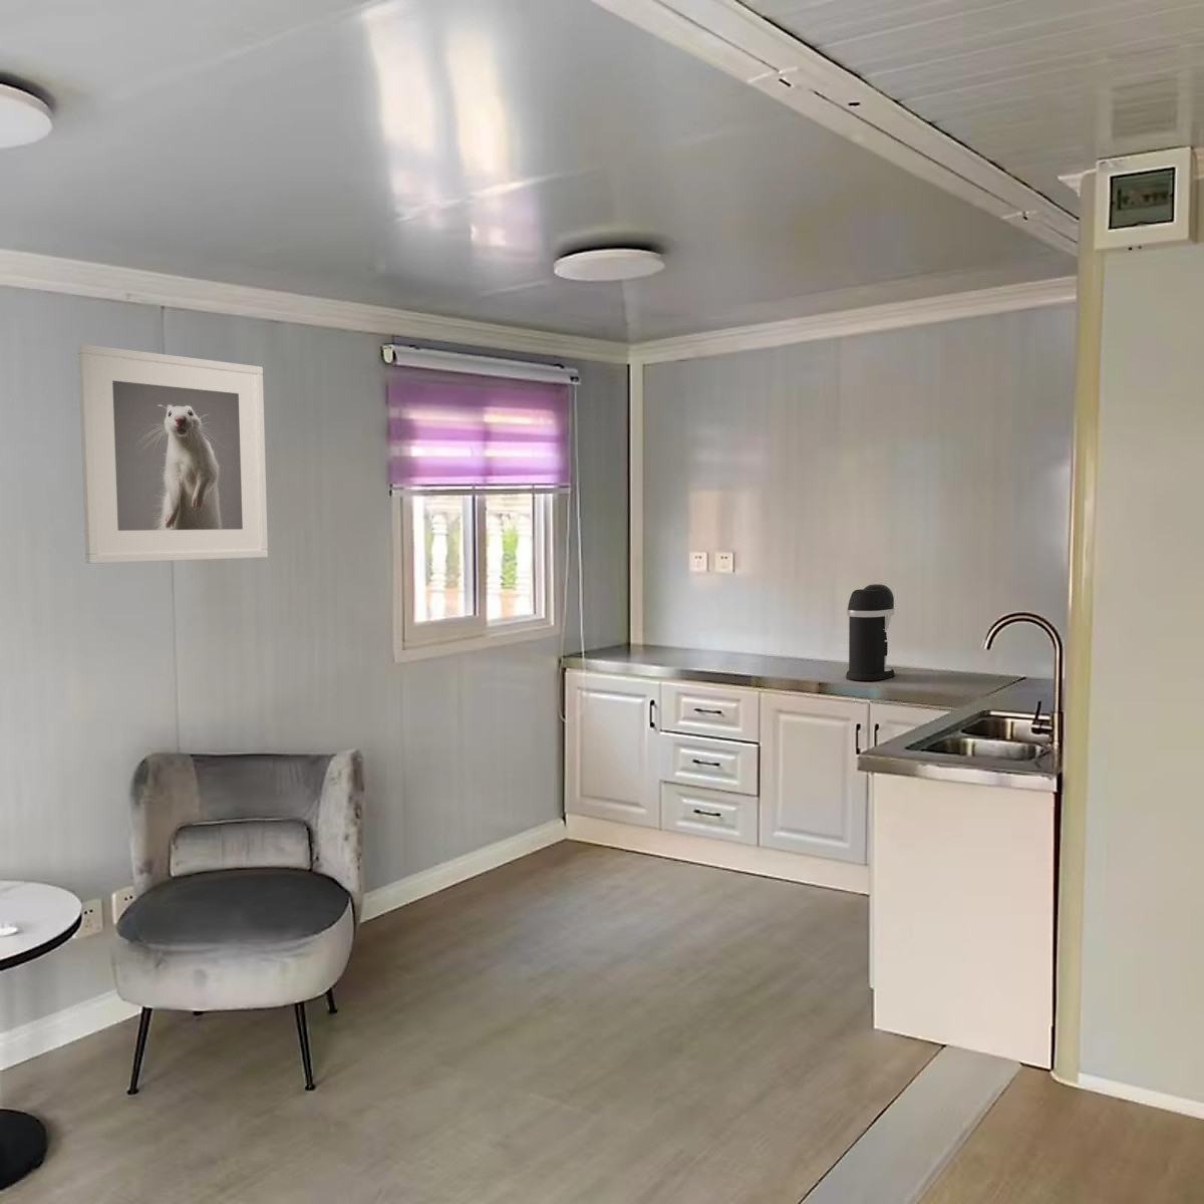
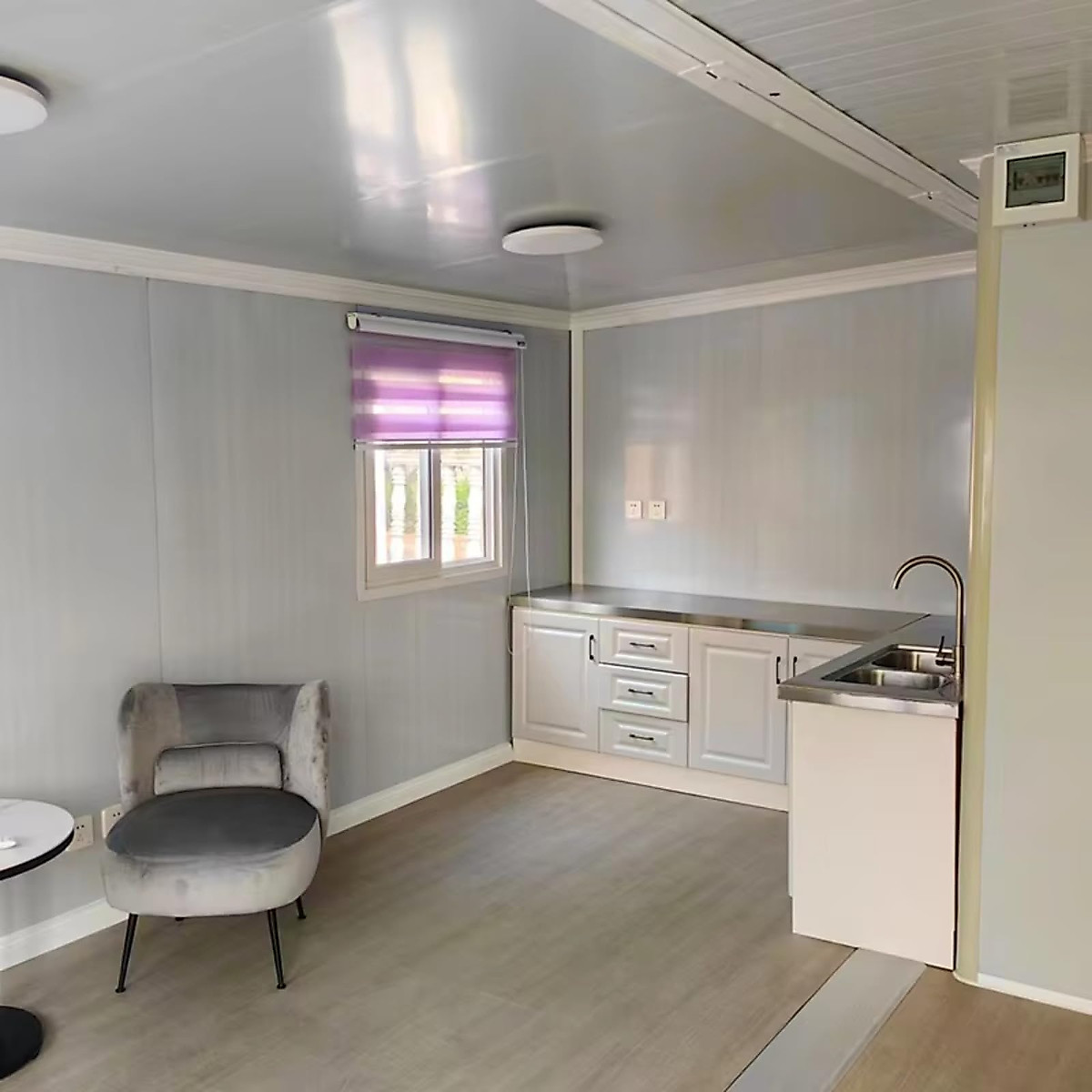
- coffee maker [845,583,896,681]
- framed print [76,343,269,565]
